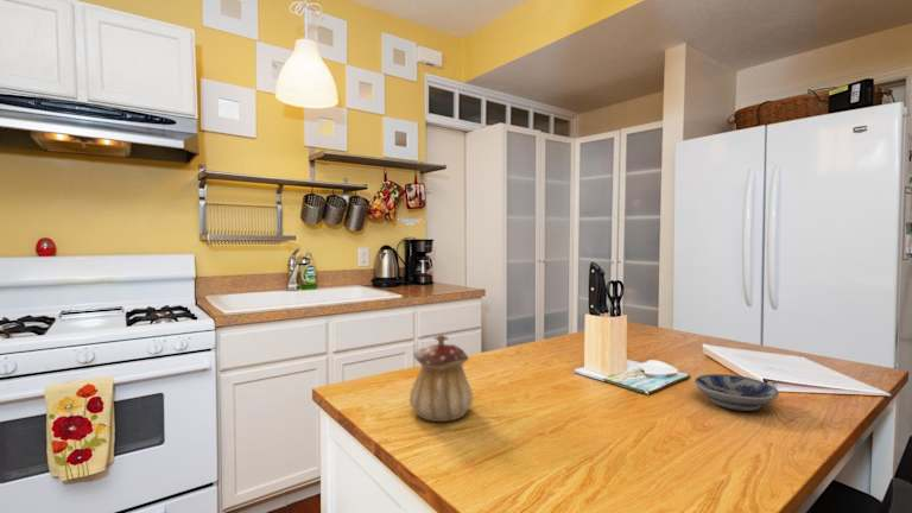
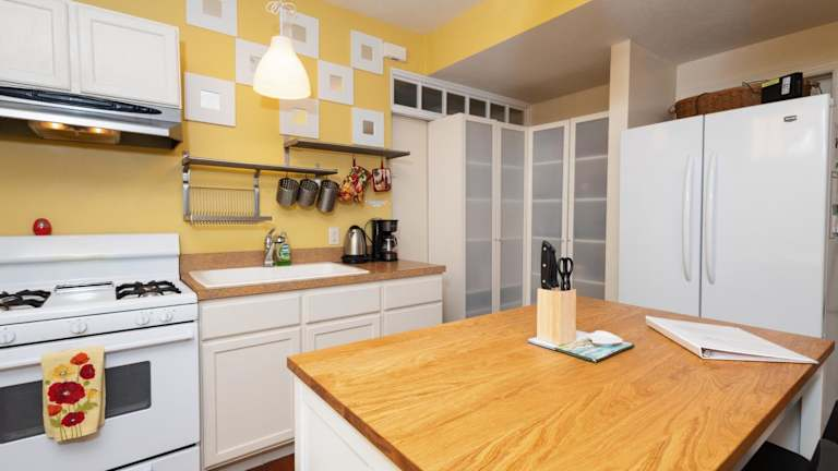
- teapot [408,334,474,423]
- bowl [694,373,780,412]
